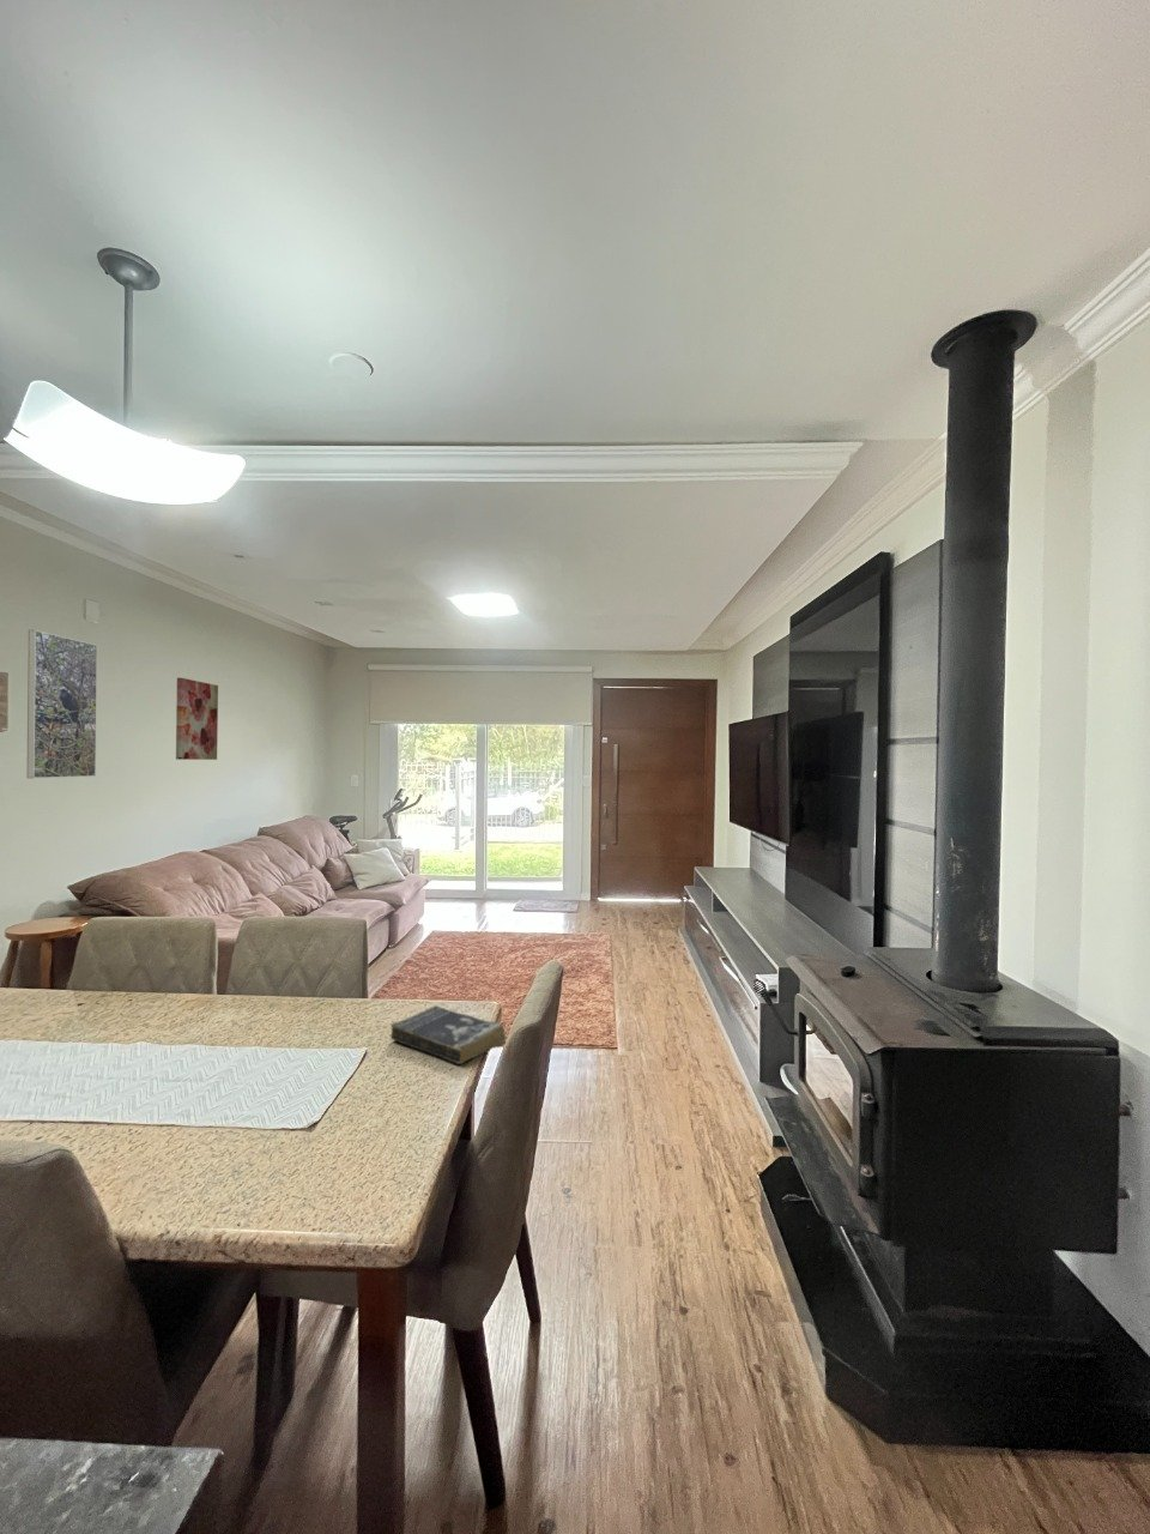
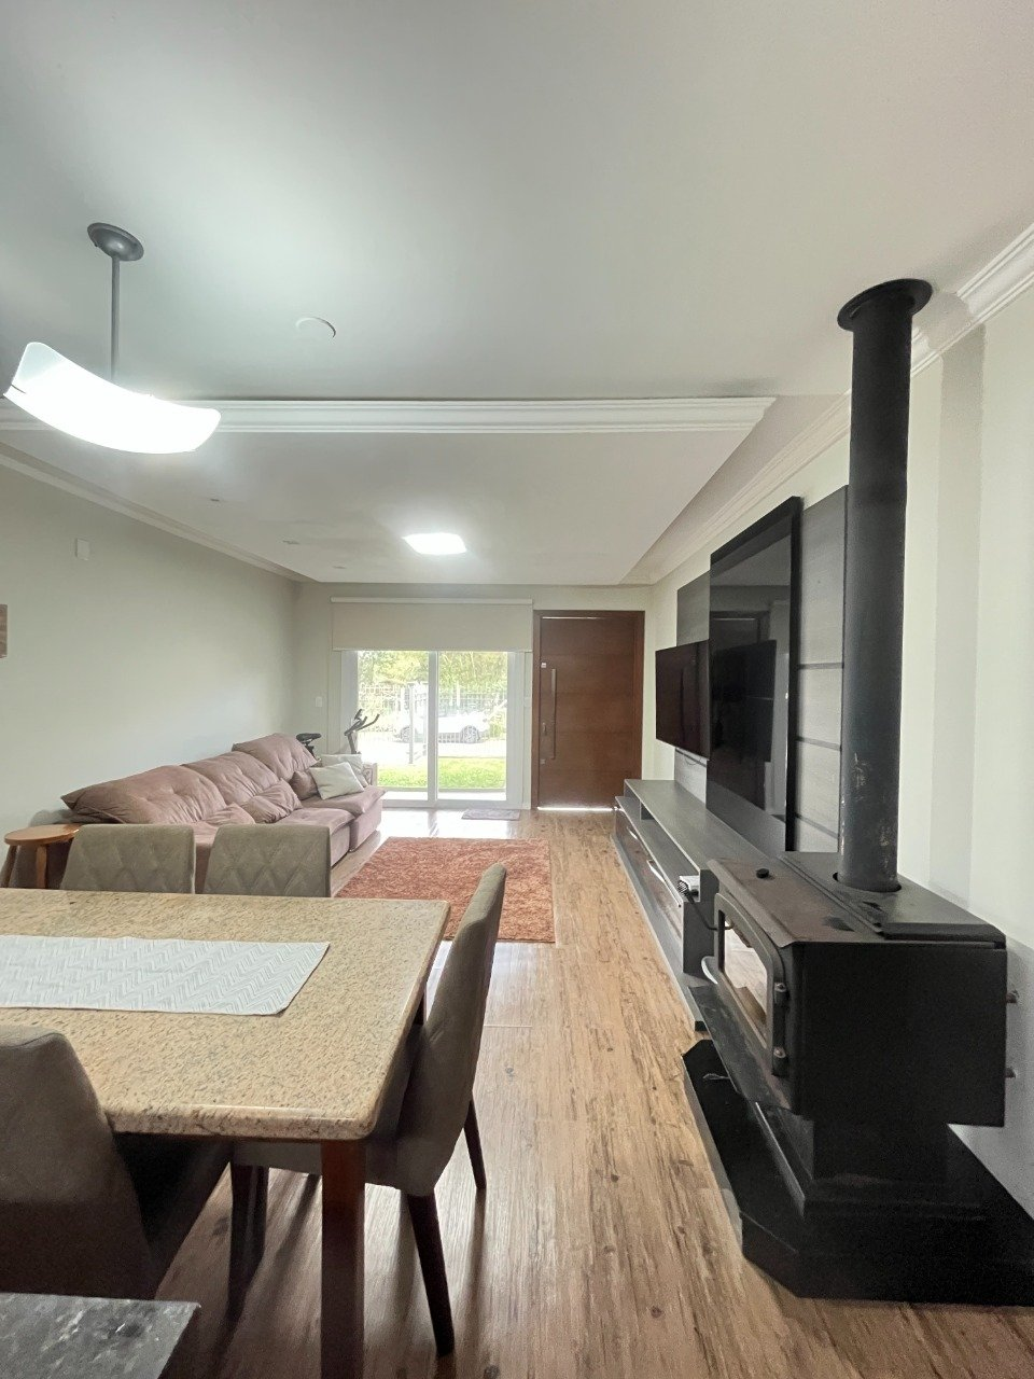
- wall art [175,678,219,761]
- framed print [27,629,98,779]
- book [389,1004,506,1065]
